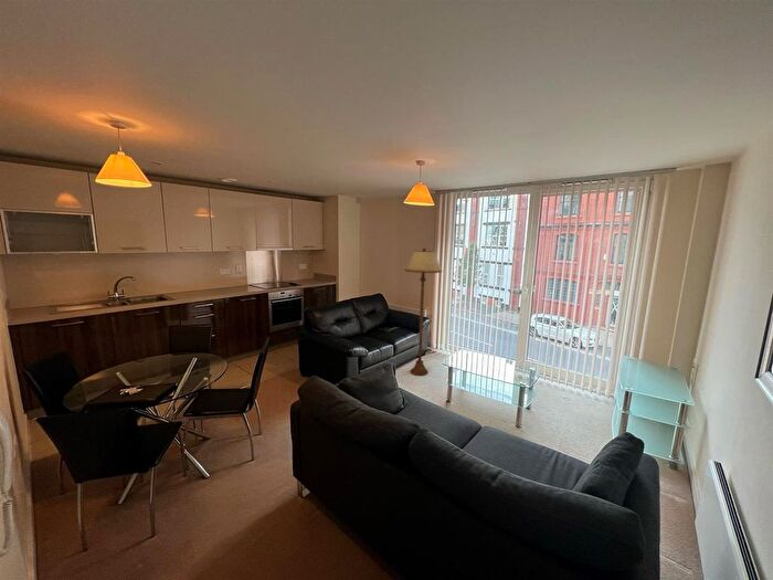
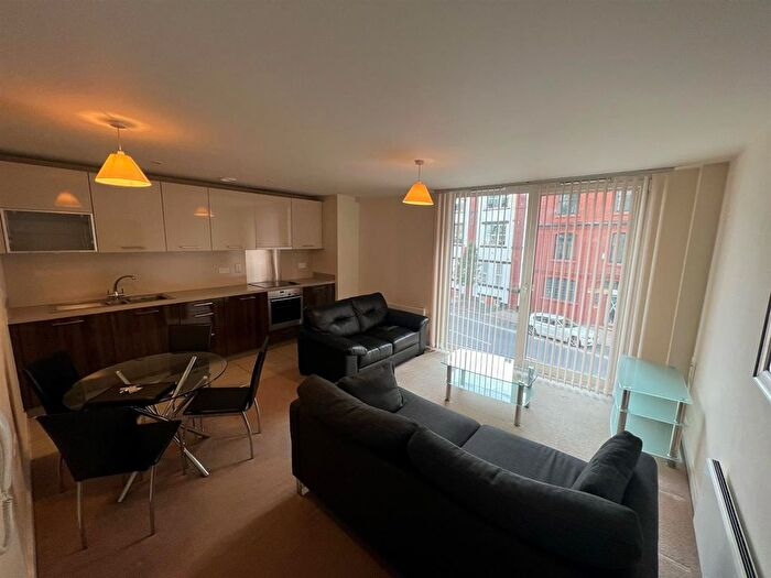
- floor lamp [404,247,443,377]
